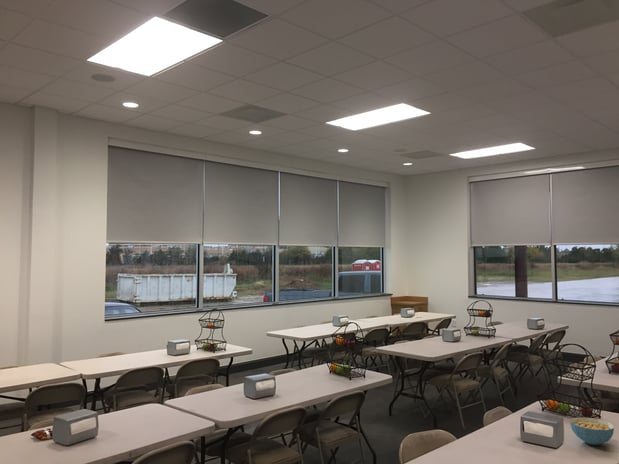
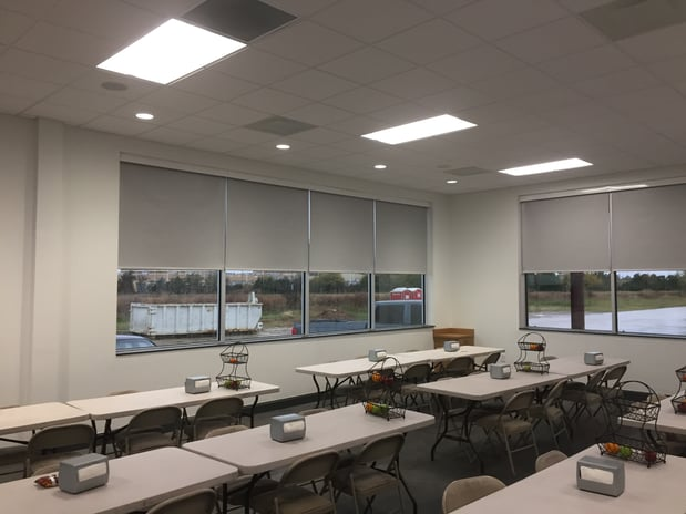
- cereal bowl [569,417,615,446]
